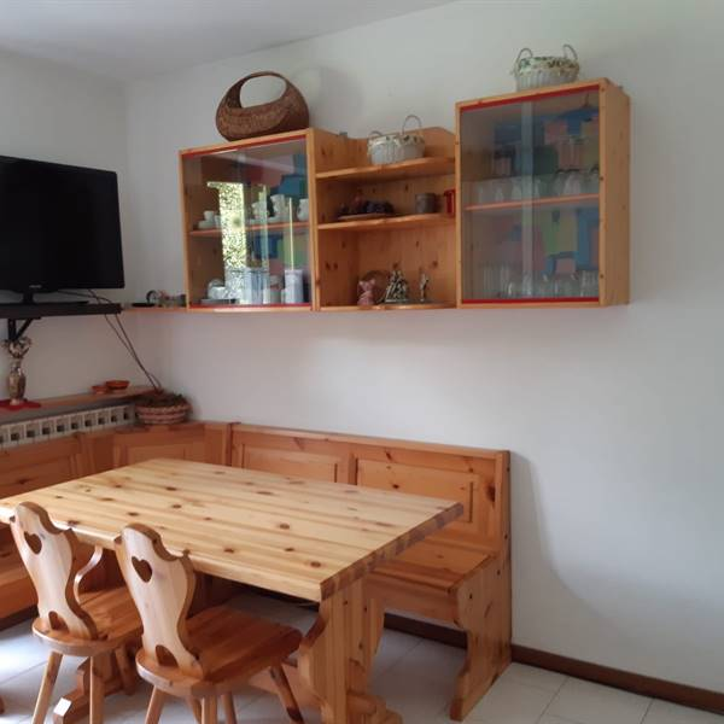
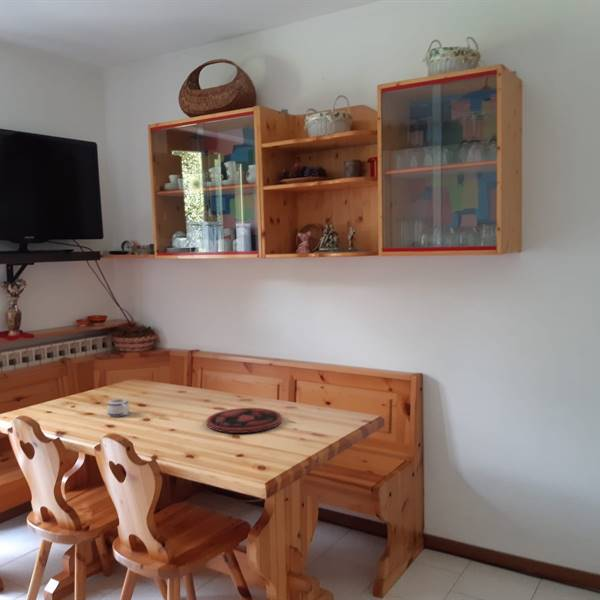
+ mug [106,398,131,418]
+ plate [206,407,283,434]
